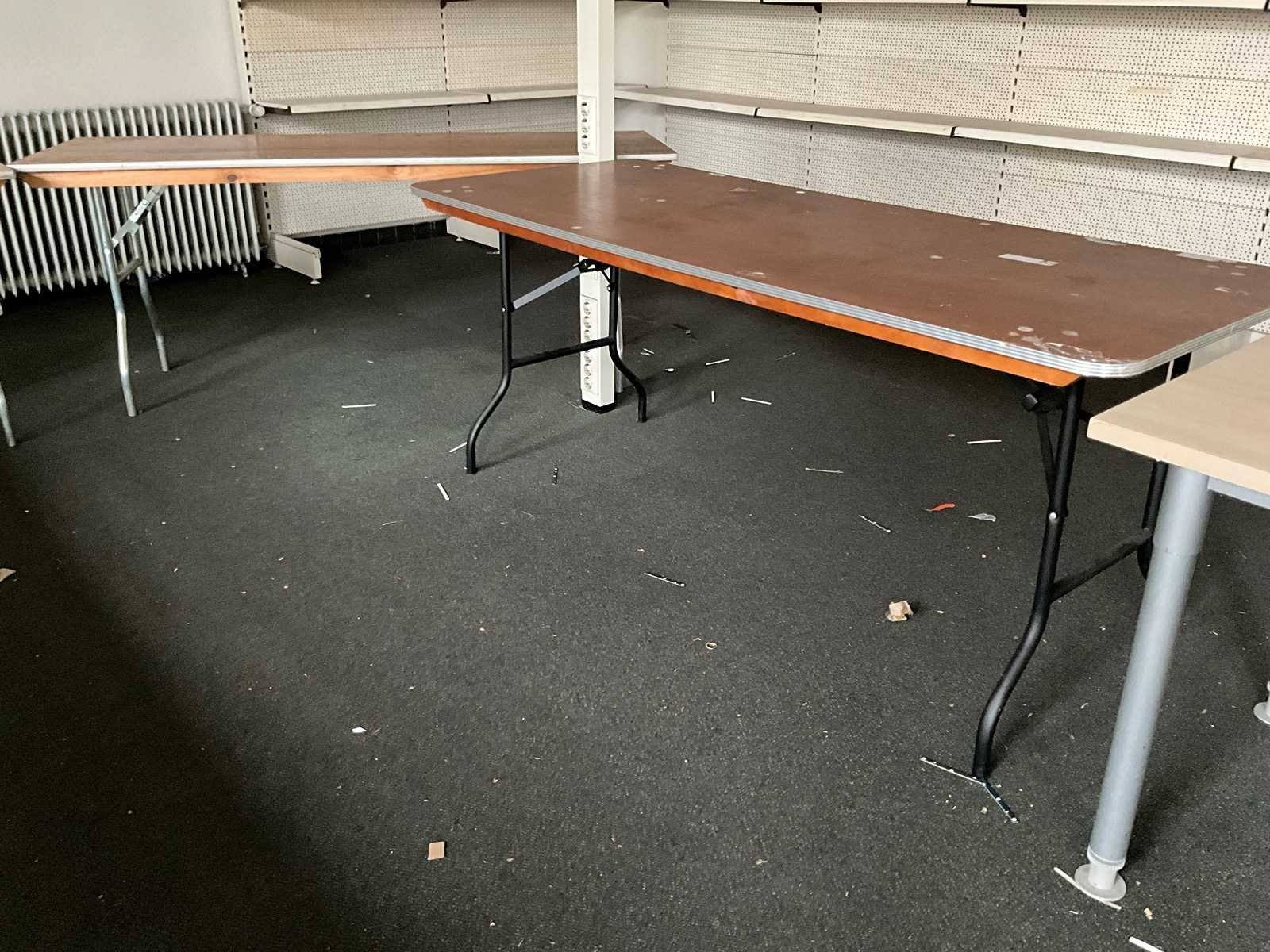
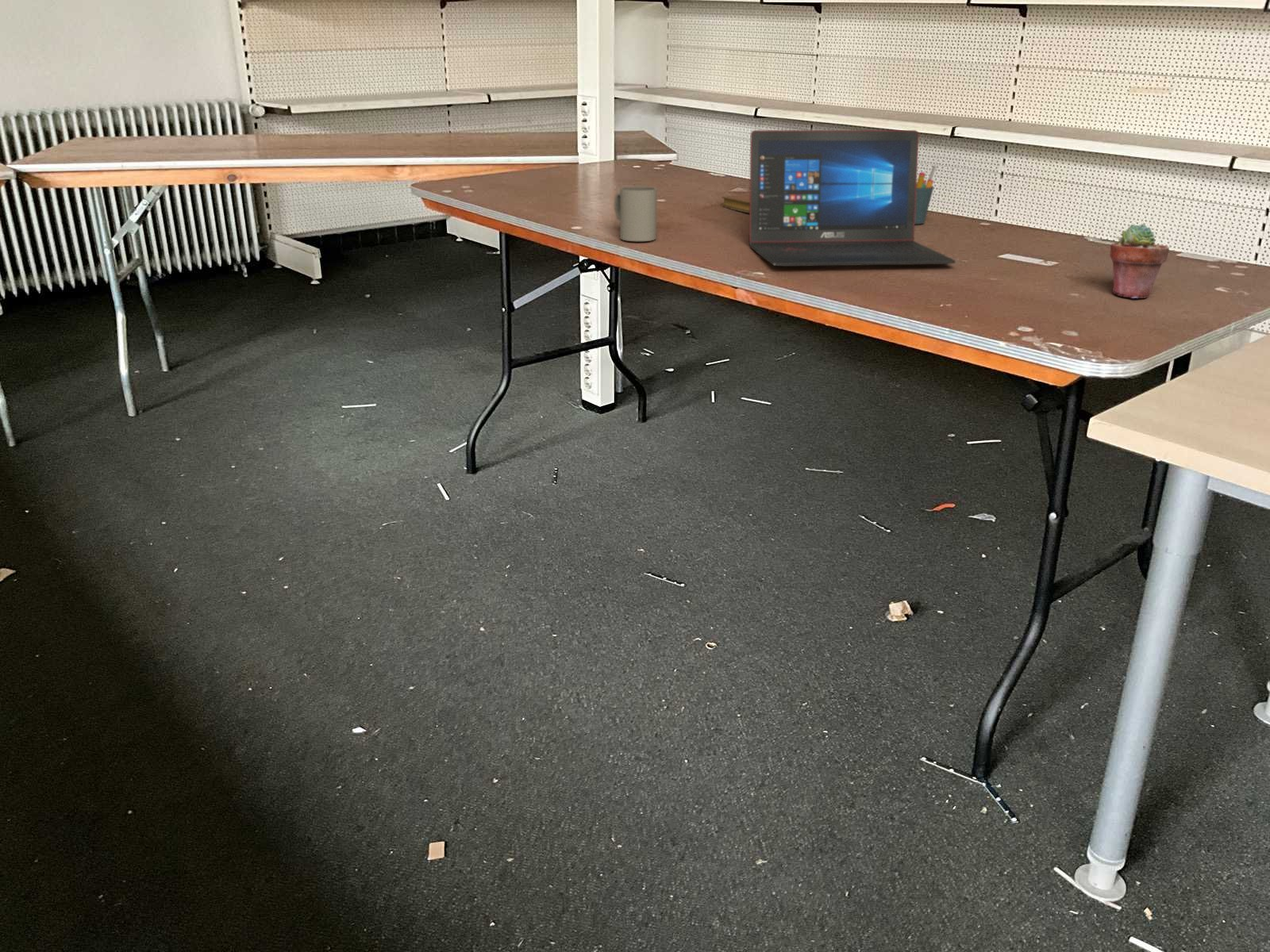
+ pen holder [914,165,937,225]
+ potted succulent [1109,223,1170,299]
+ laptop [749,129,956,267]
+ mug [614,186,657,242]
+ notebook [721,194,750,213]
